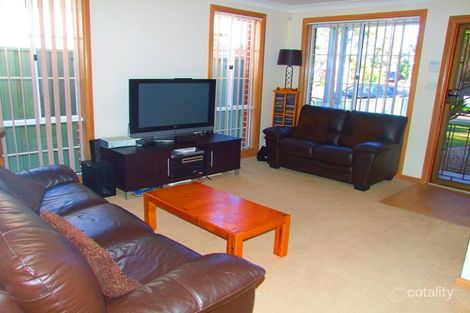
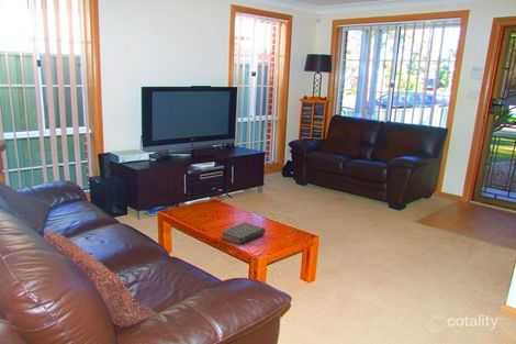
+ book [220,221,267,246]
